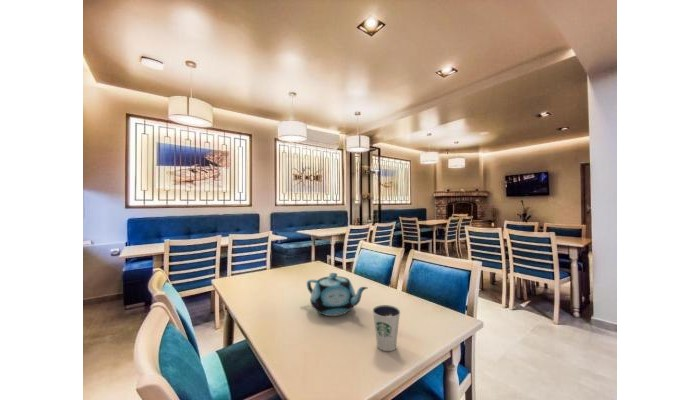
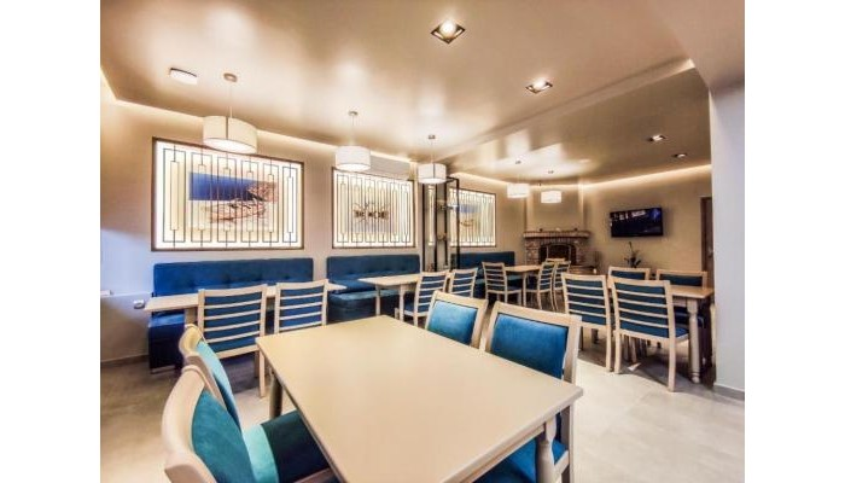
- teapot [306,272,368,317]
- dixie cup [371,304,401,352]
